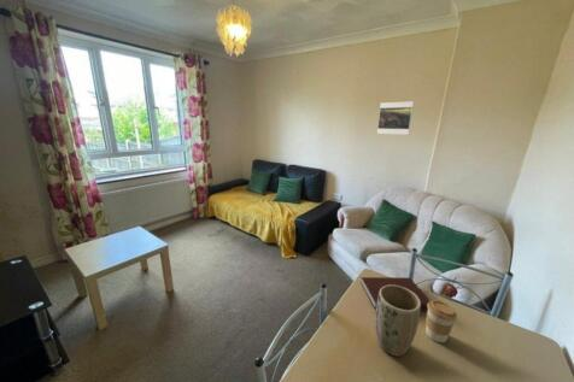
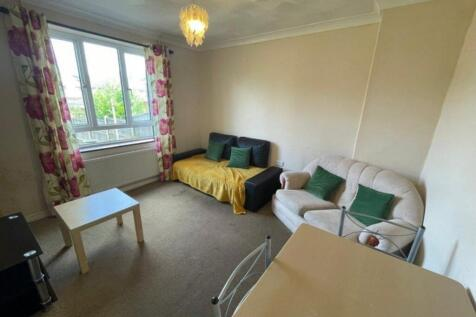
- coffee cup [424,299,458,343]
- plant pot [374,284,422,358]
- notebook [359,276,432,312]
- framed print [376,100,415,136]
